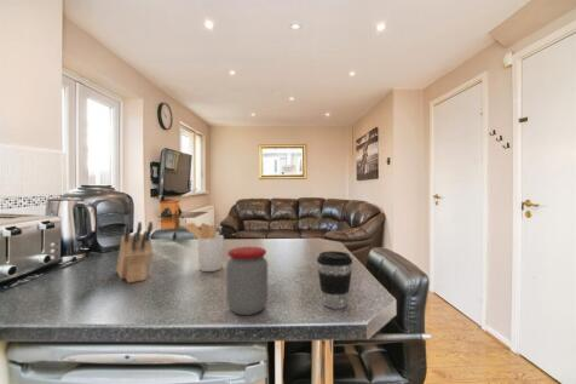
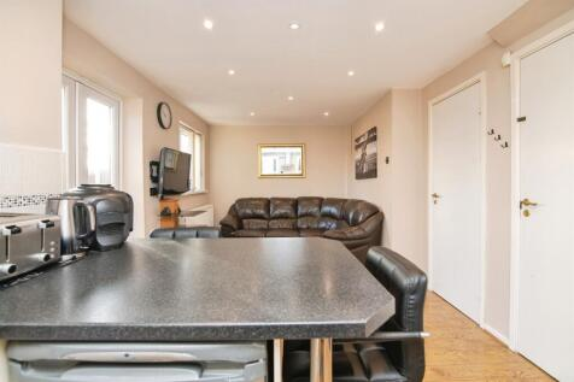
- coffee cup [316,250,353,310]
- knife block [115,220,155,283]
- utensil holder [182,222,225,273]
- jar [225,246,269,316]
